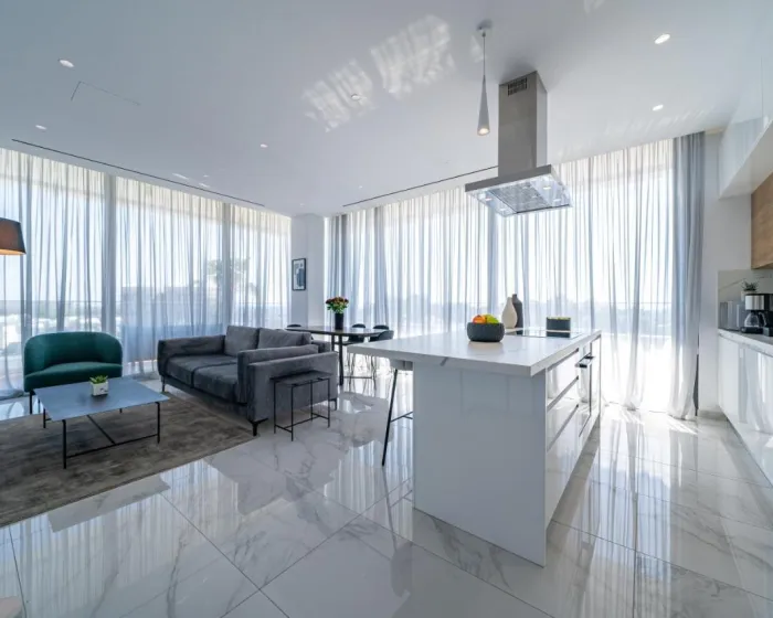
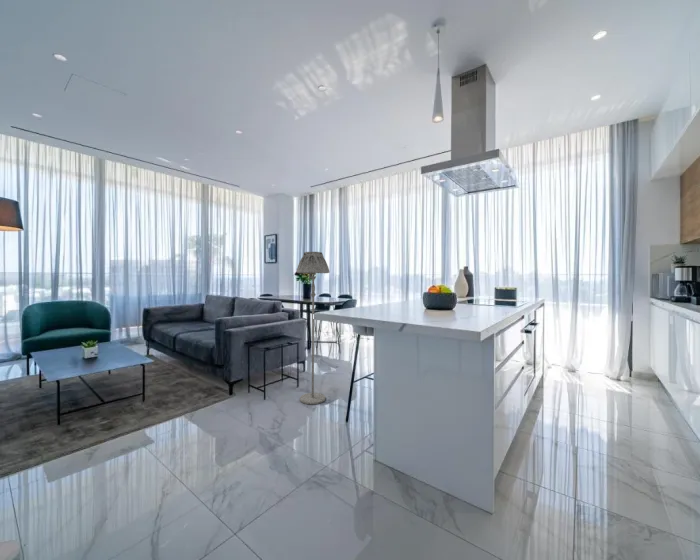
+ floor lamp [296,251,331,405]
